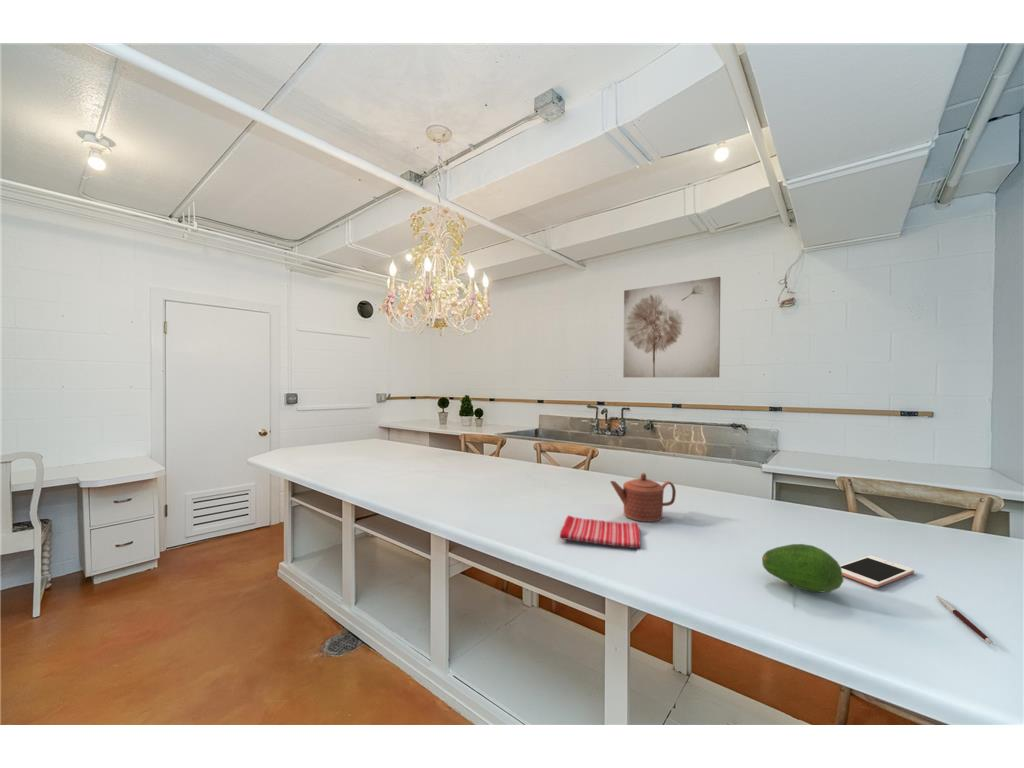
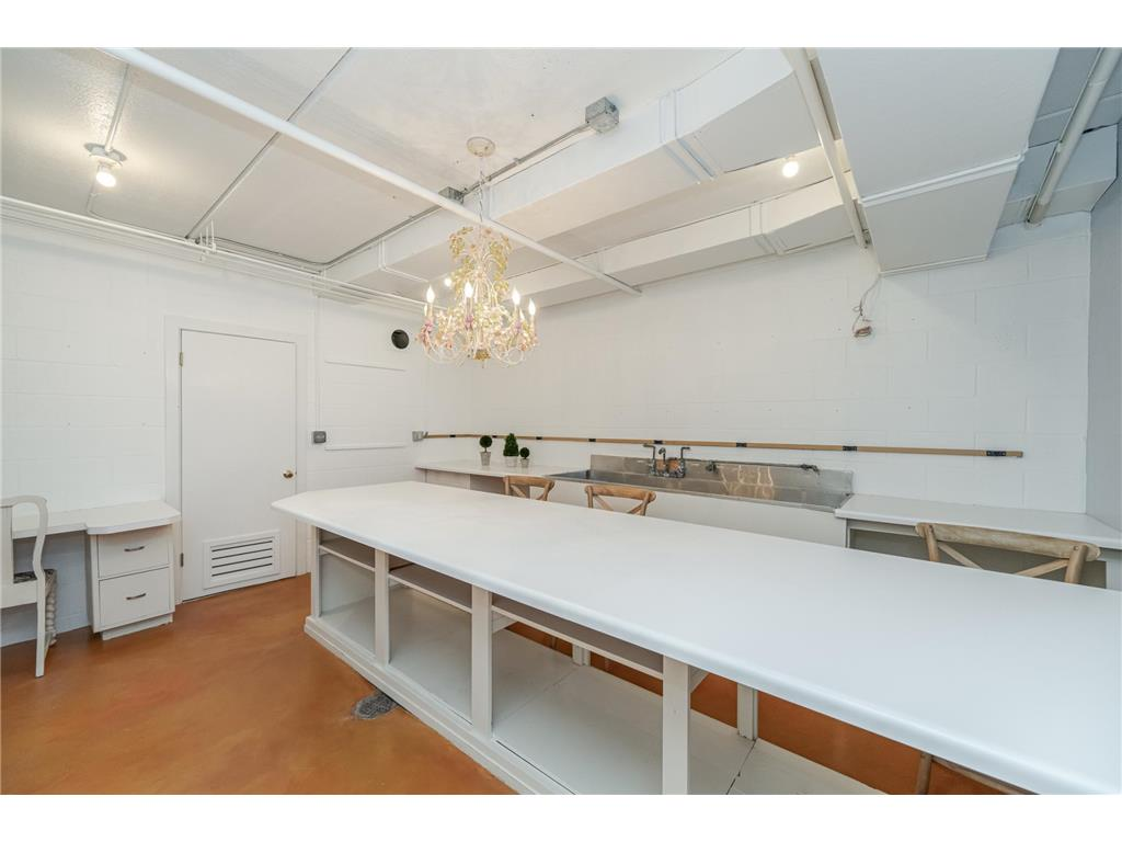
- fruit [761,543,844,593]
- teapot [609,472,677,523]
- dish towel [559,514,642,549]
- wall art [622,276,721,378]
- pen [935,594,995,646]
- cell phone [840,555,915,589]
